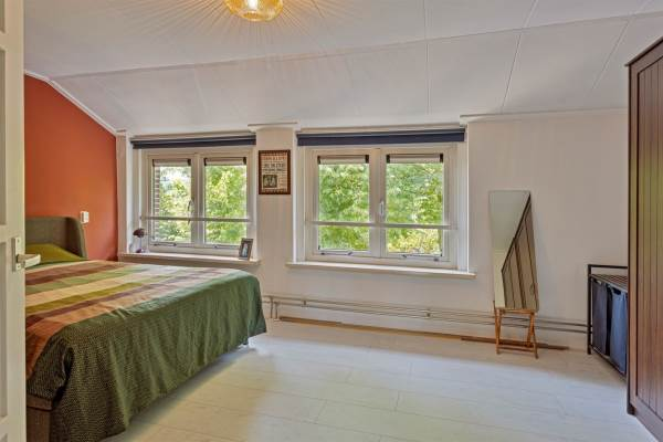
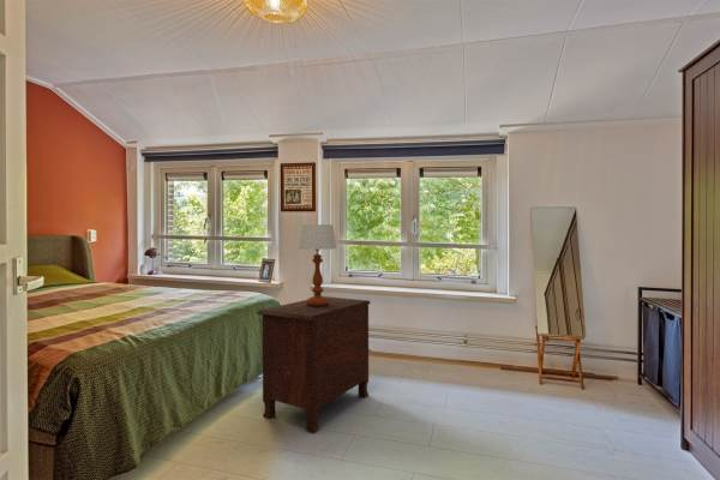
+ nightstand [254,295,372,433]
+ table lamp [298,223,337,307]
